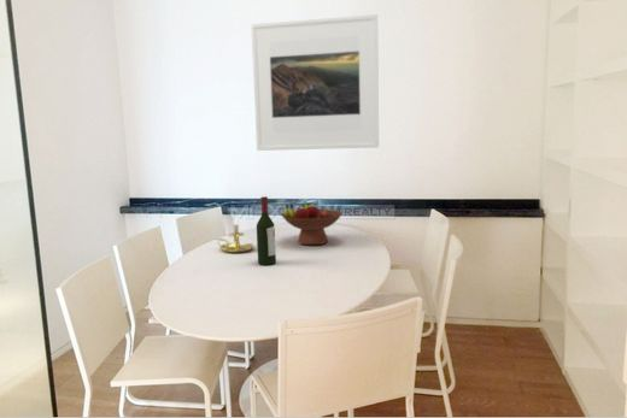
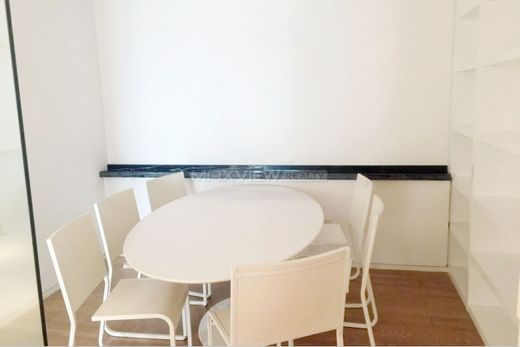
- fruit bowl [280,201,344,246]
- wine bottle [256,195,277,266]
- candle holder [213,216,254,254]
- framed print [250,13,380,152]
